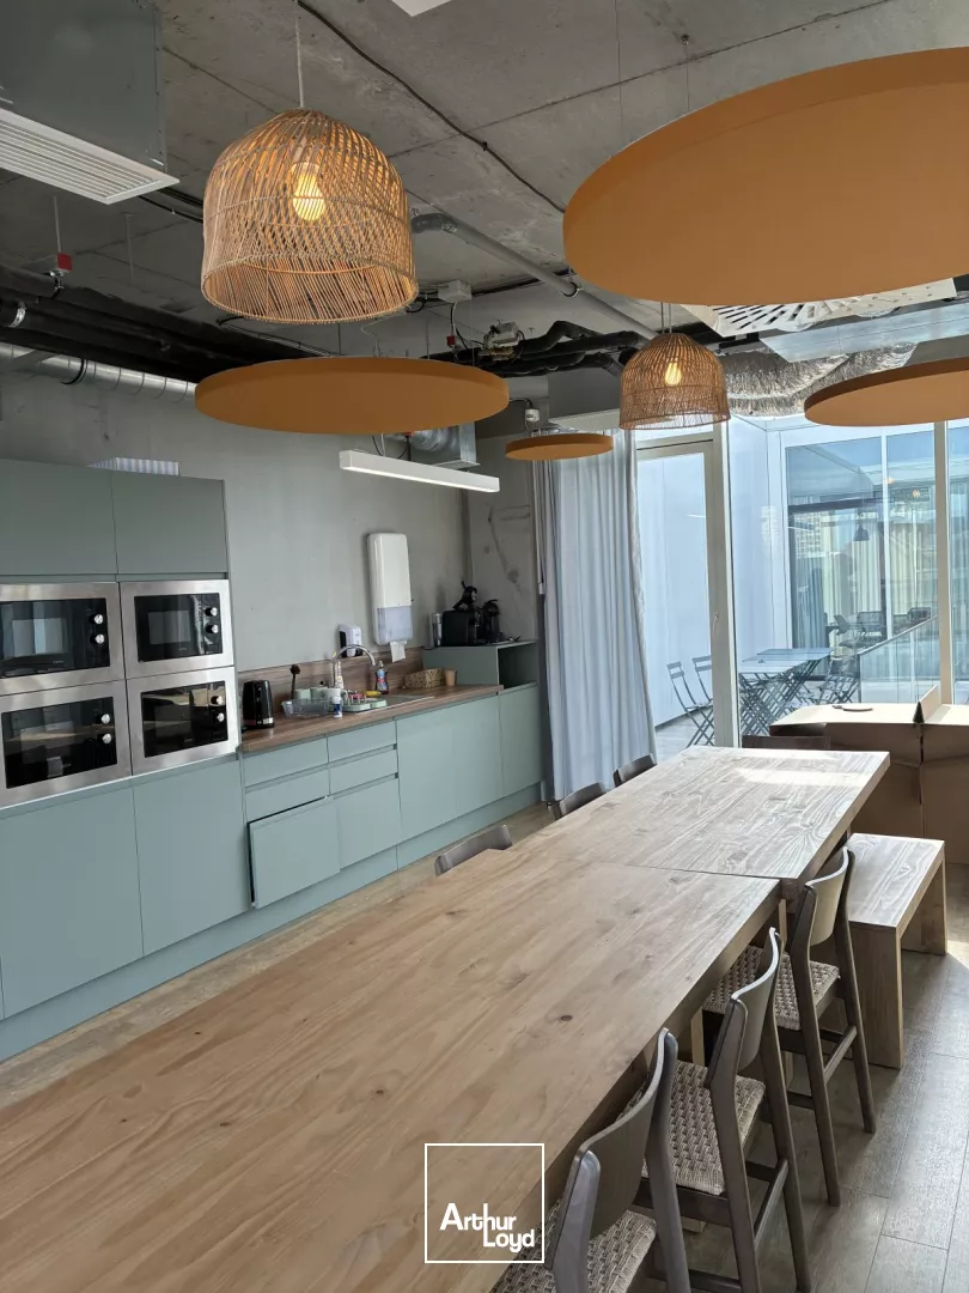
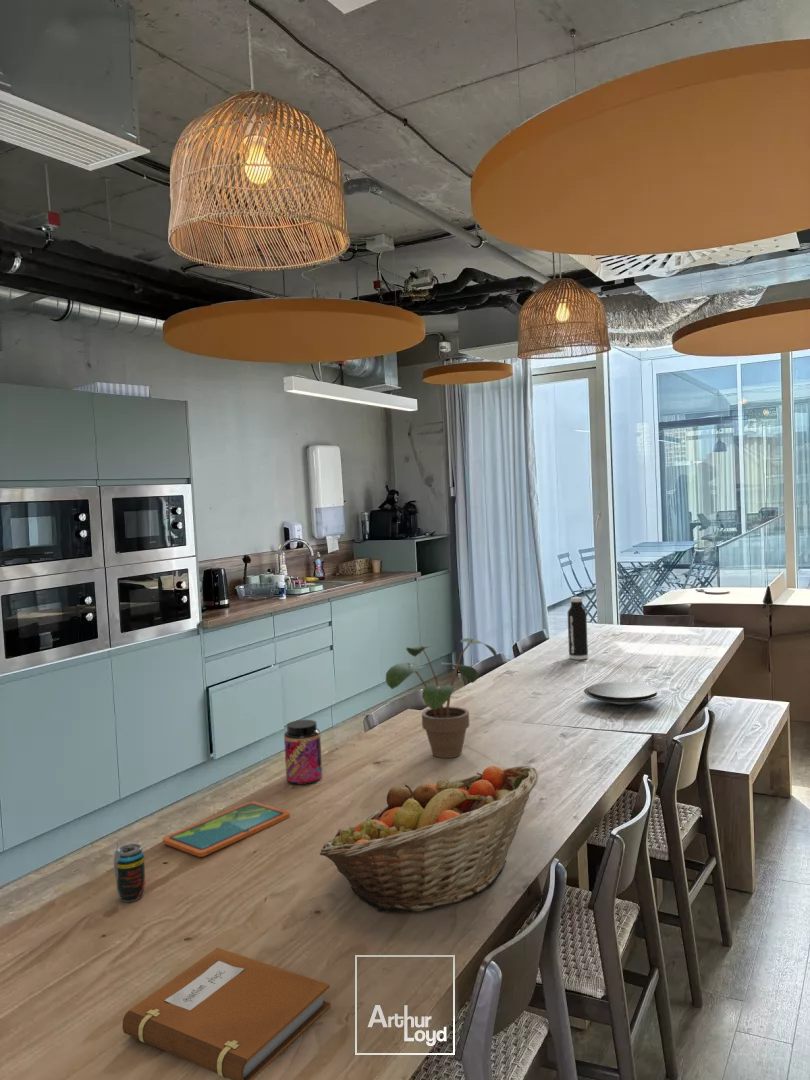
+ fruit basket [319,765,539,913]
+ plate [583,681,662,706]
+ water bottle [567,596,589,661]
+ beverage can [113,840,147,903]
+ potted plant [385,637,498,759]
+ jar [283,719,323,786]
+ notebook [122,947,332,1080]
+ tablet [162,800,291,858]
